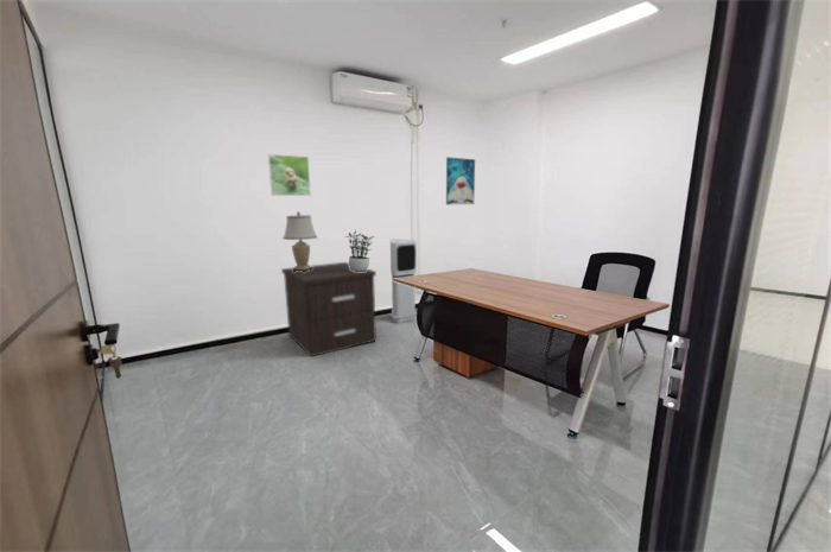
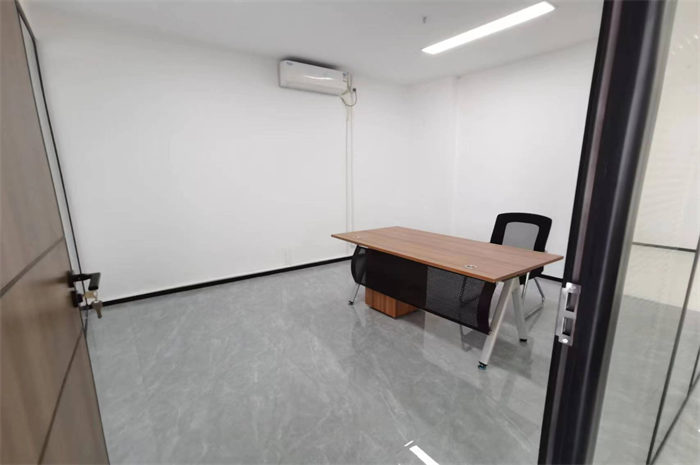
- air purifier [389,239,418,324]
- nightstand [280,261,378,357]
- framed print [267,153,312,197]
- potted plant [343,230,375,272]
- table lamp [283,210,318,272]
- wall art [445,156,476,205]
